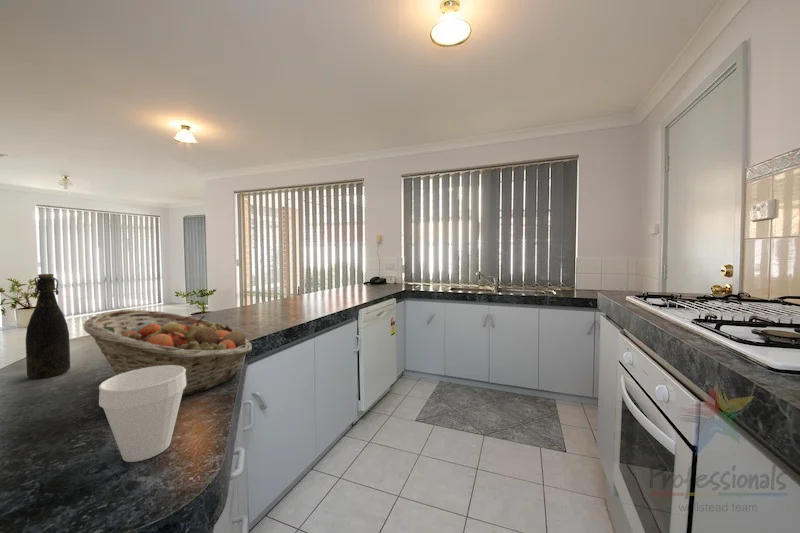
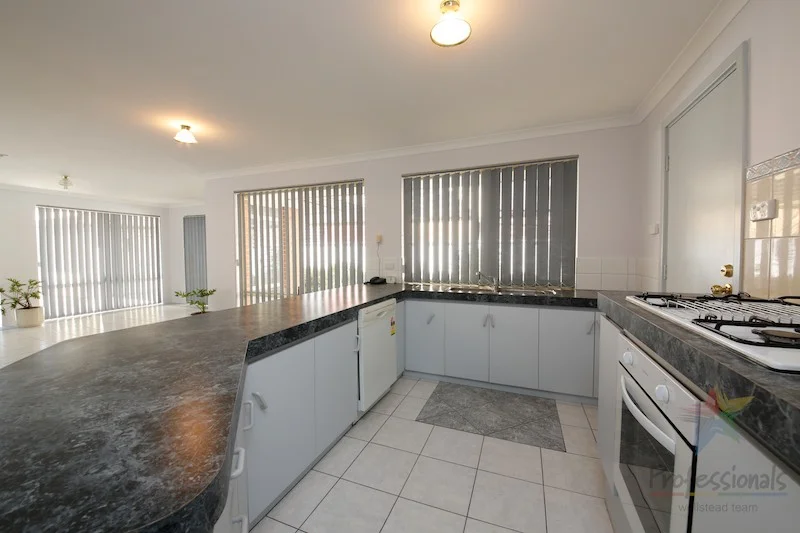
- cup [98,365,186,463]
- fruit basket [82,309,253,397]
- bottle [25,273,71,379]
